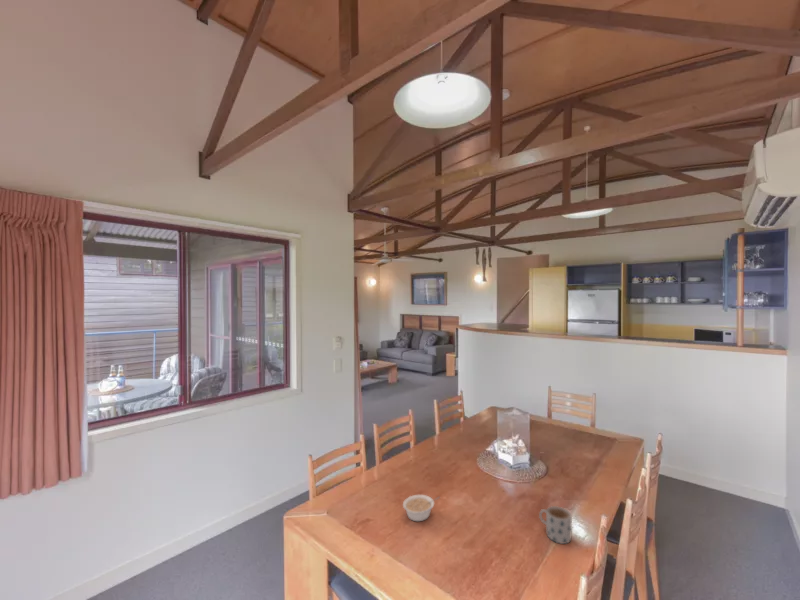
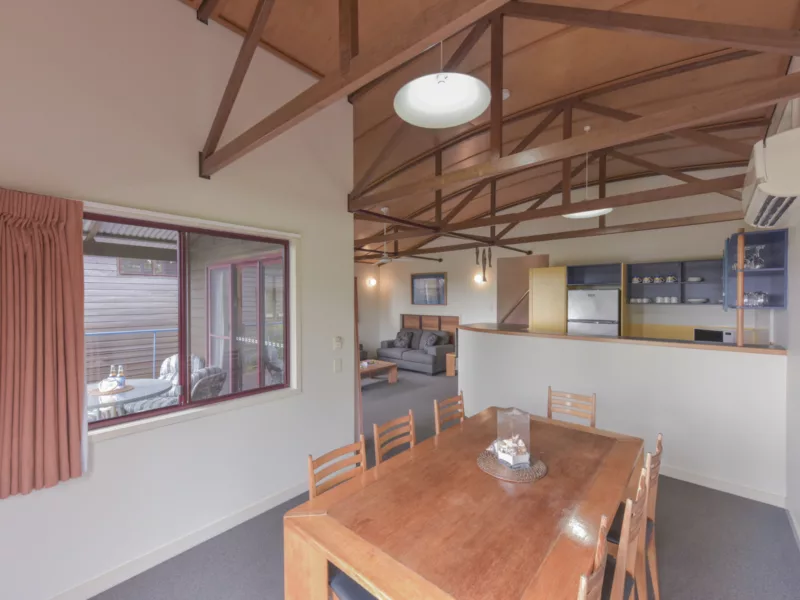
- mug [538,505,573,545]
- legume [402,494,441,522]
